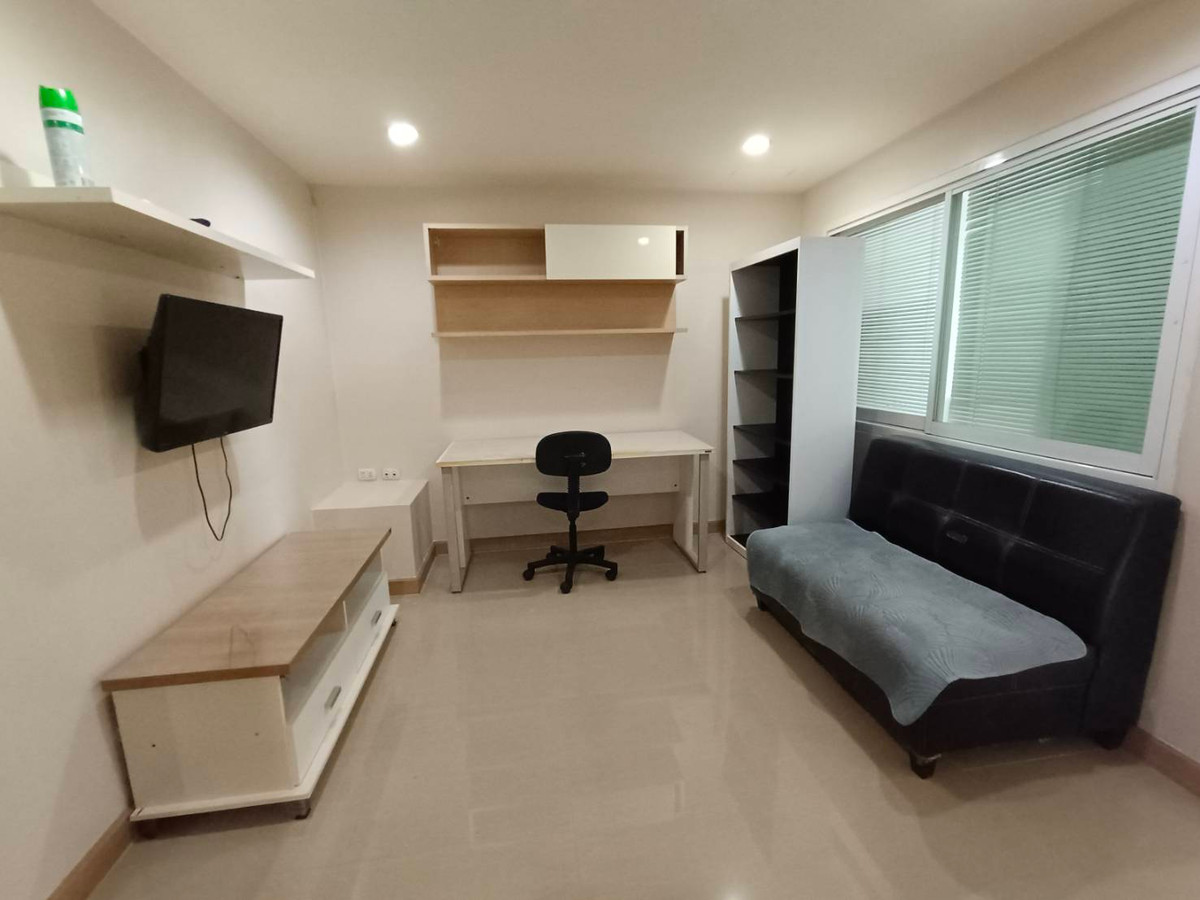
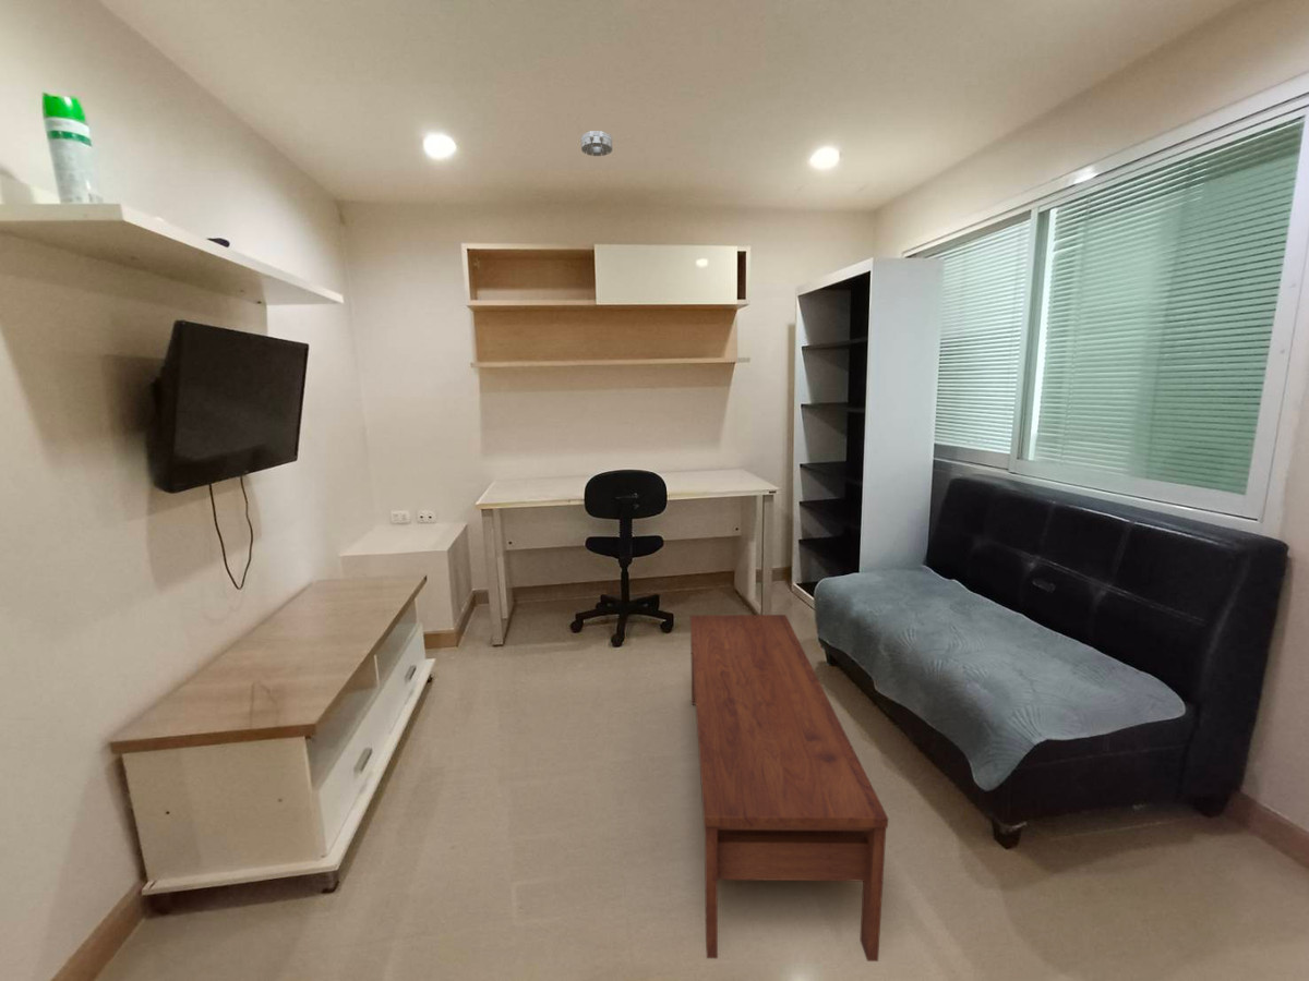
+ coffee table [689,614,889,962]
+ smoke detector [580,130,613,157]
